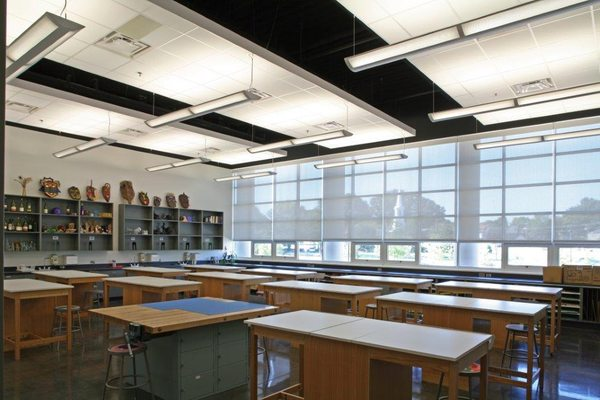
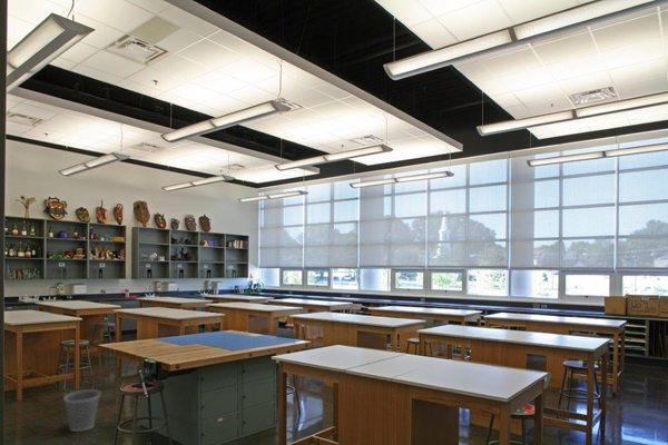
+ wastebasket [62,388,101,433]
